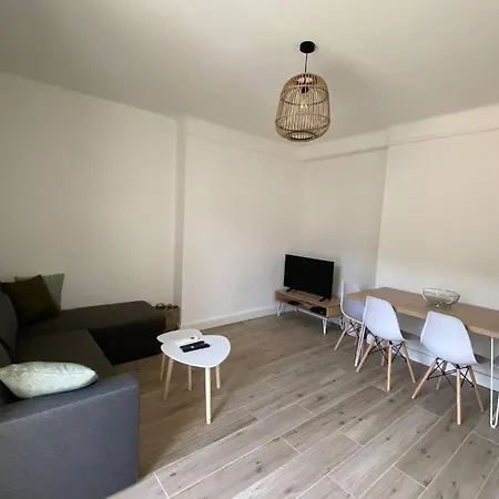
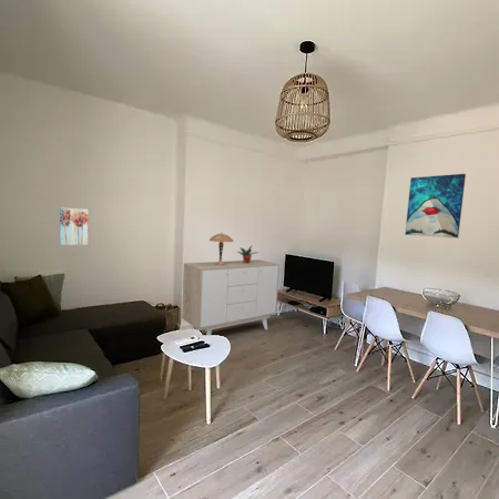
+ wall art [404,173,467,240]
+ sideboard [181,258,281,336]
+ wall art [59,206,89,246]
+ table lamp [208,232,234,265]
+ potted plant [236,244,259,264]
